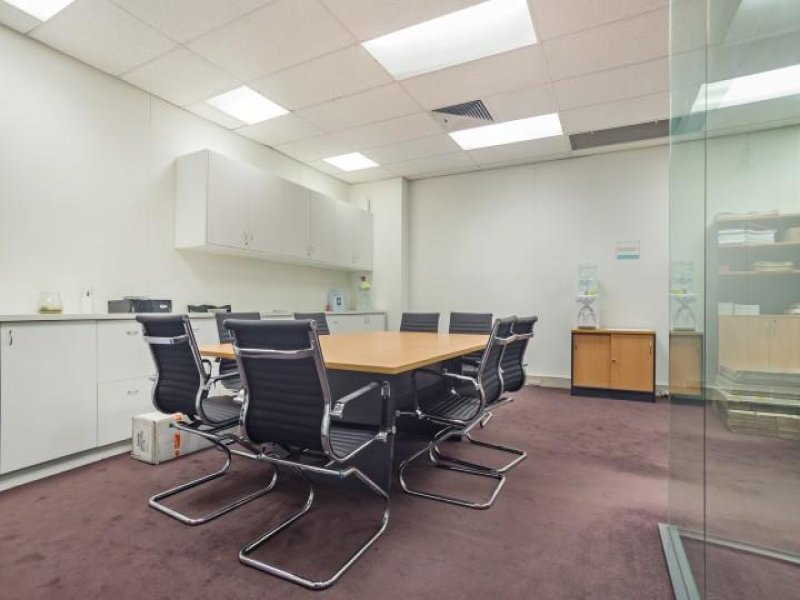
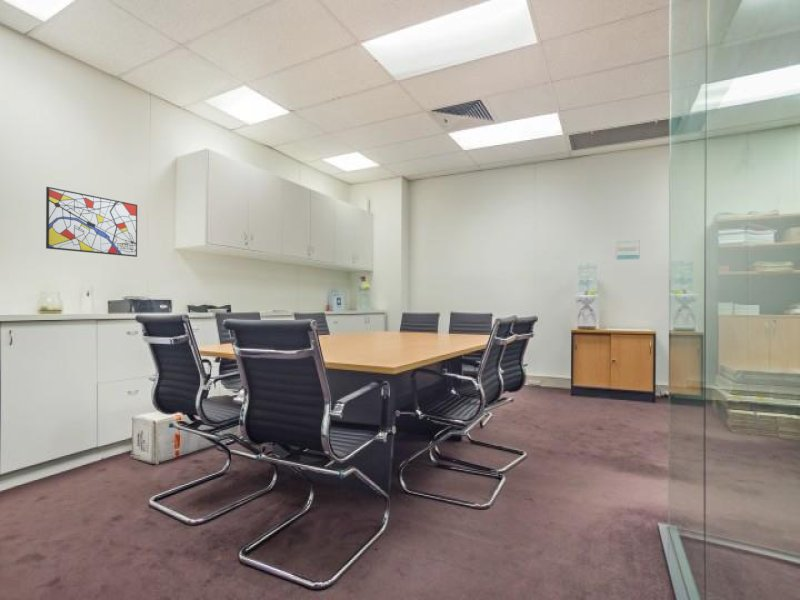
+ wall art [45,186,138,258]
